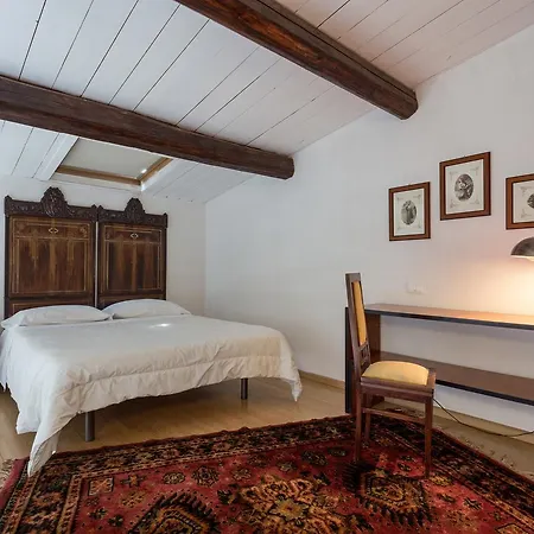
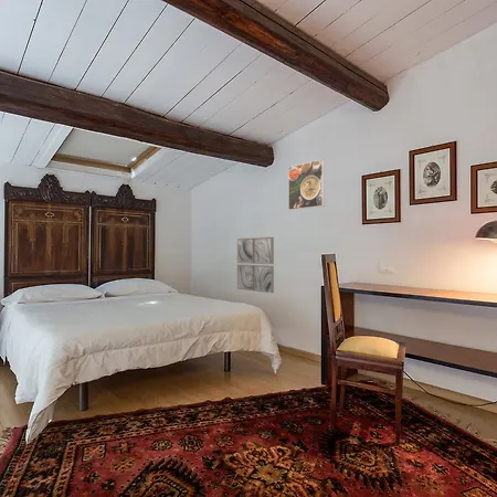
+ wall art [236,236,275,294]
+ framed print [287,158,326,211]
